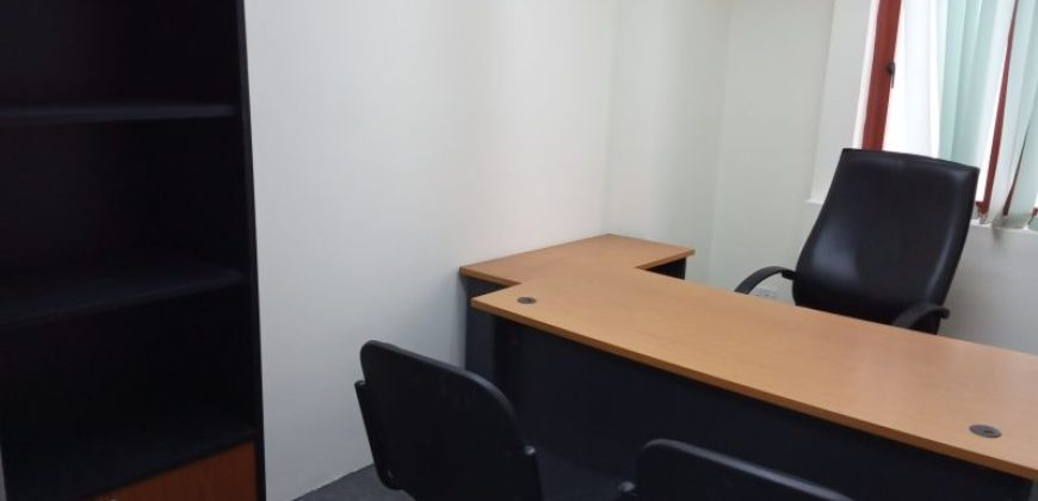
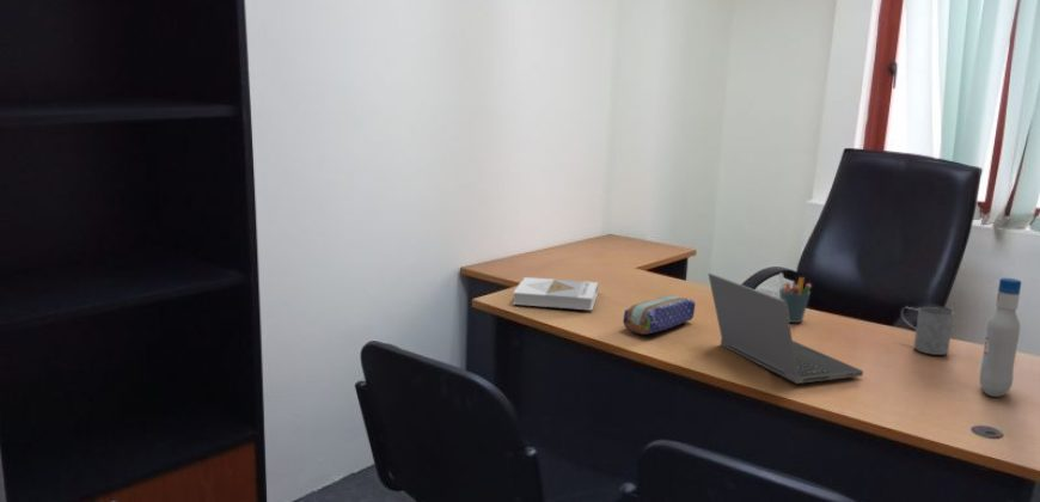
+ laptop computer [706,271,864,385]
+ pen holder [778,271,813,324]
+ bottle [978,277,1022,398]
+ pencil case [622,294,696,336]
+ mug [900,306,955,356]
+ book [512,276,599,312]
